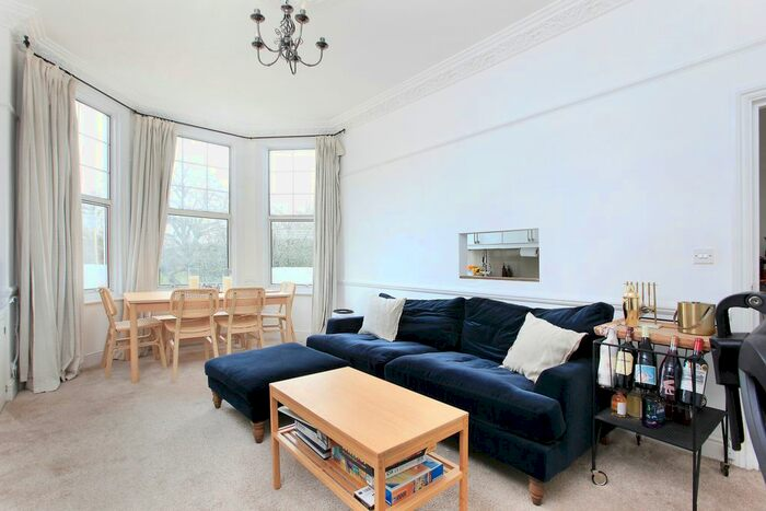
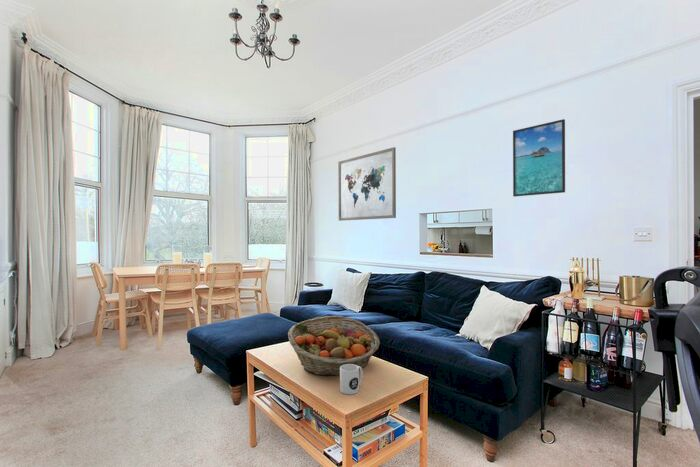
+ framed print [512,118,566,198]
+ mug [339,364,364,395]
+ fruit basket [287,315,381,377]
+ wall art [337,146,397,222]
